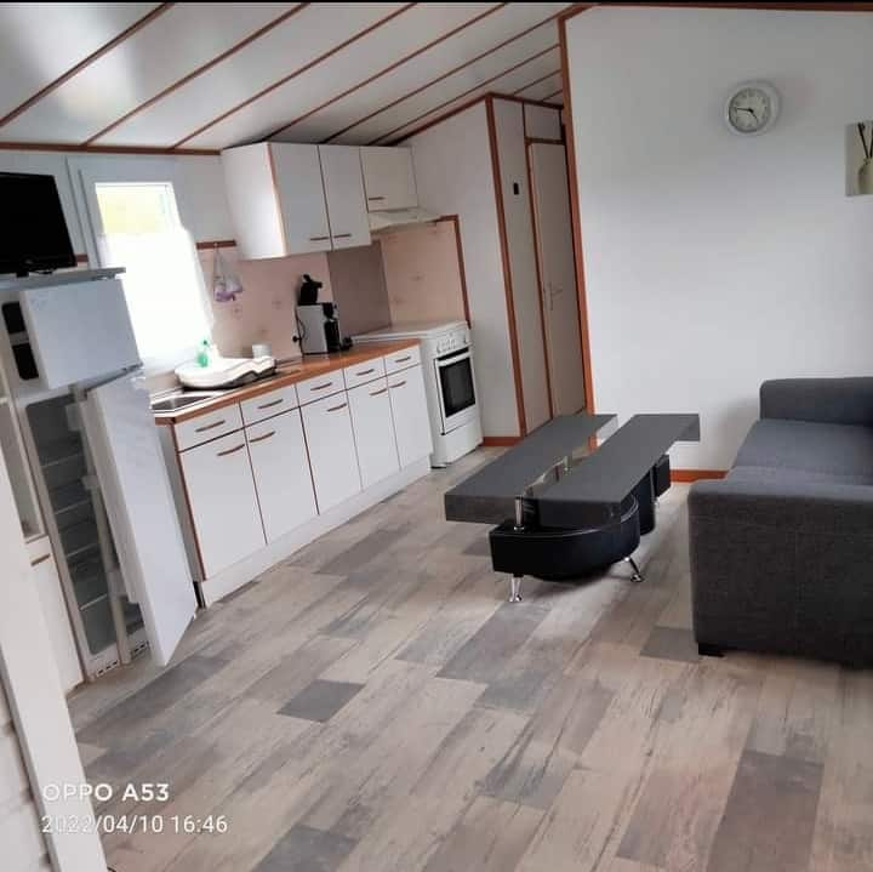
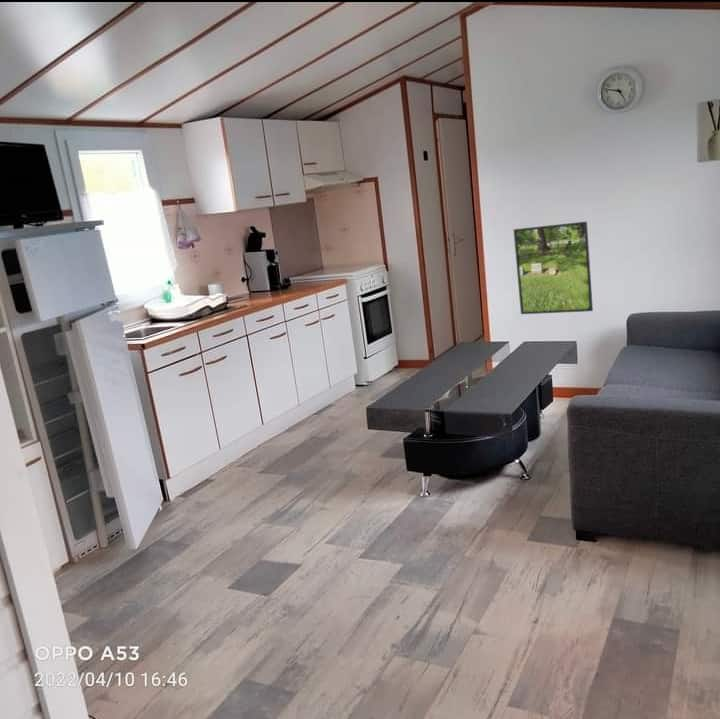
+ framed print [513,221,594,315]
